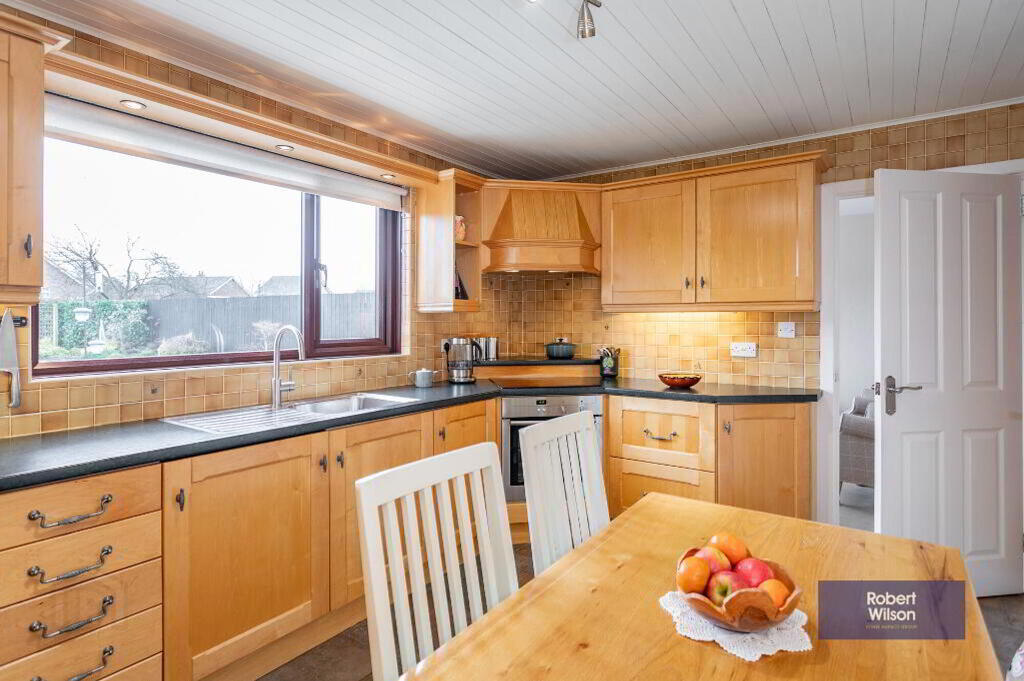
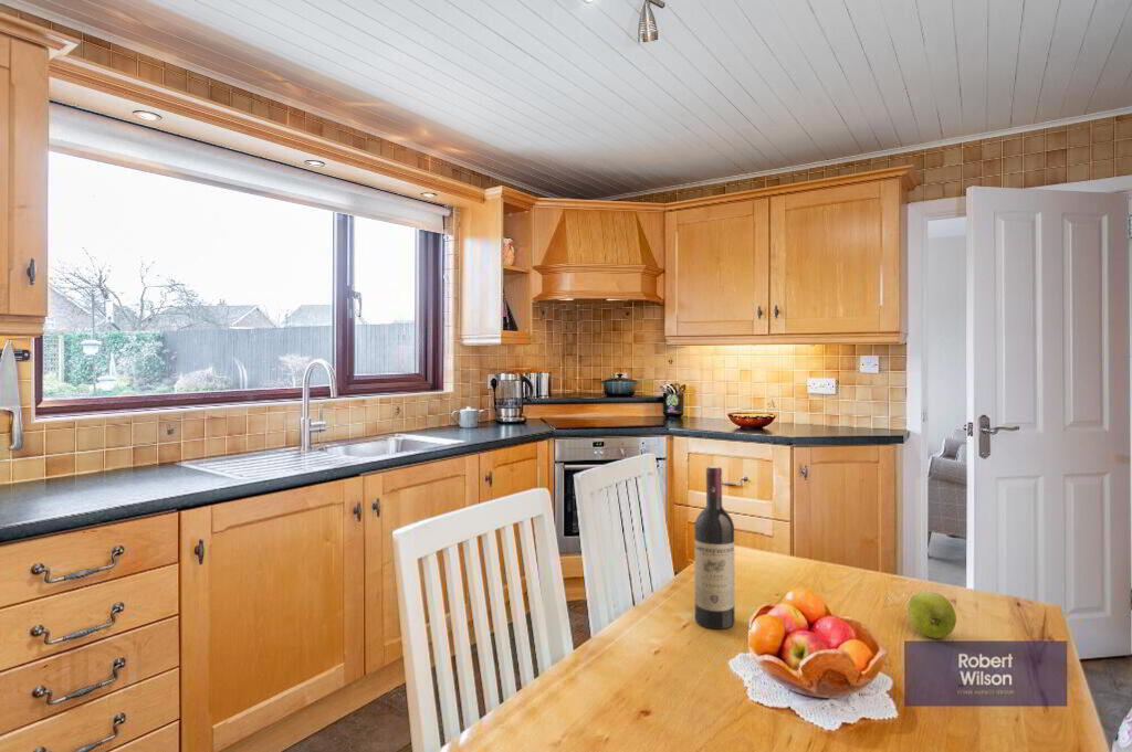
+ wine bottle [693,465,735,631]
+ apple [906,590,957,639]
